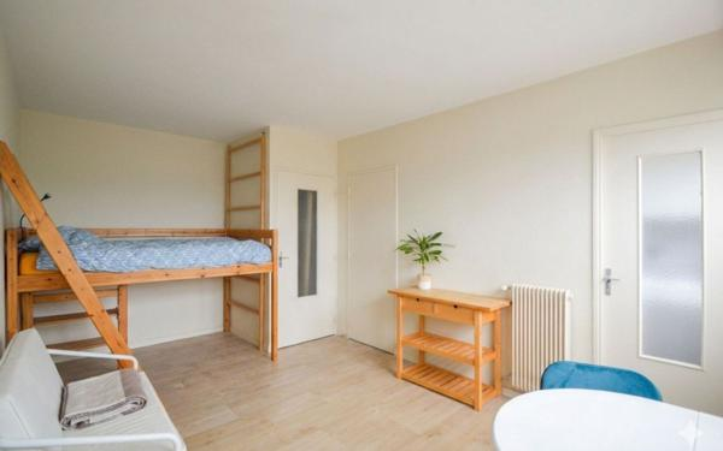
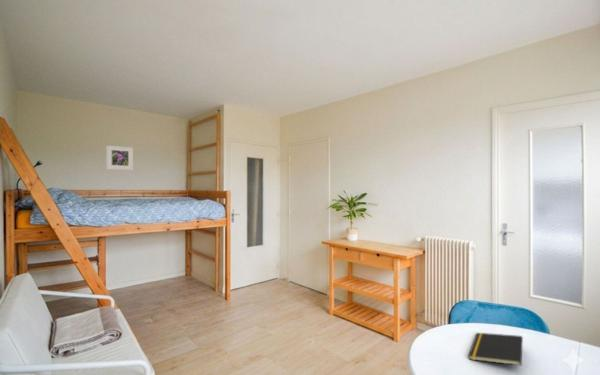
+ notepad [467,332,524,366]
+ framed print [105,145,134,171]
